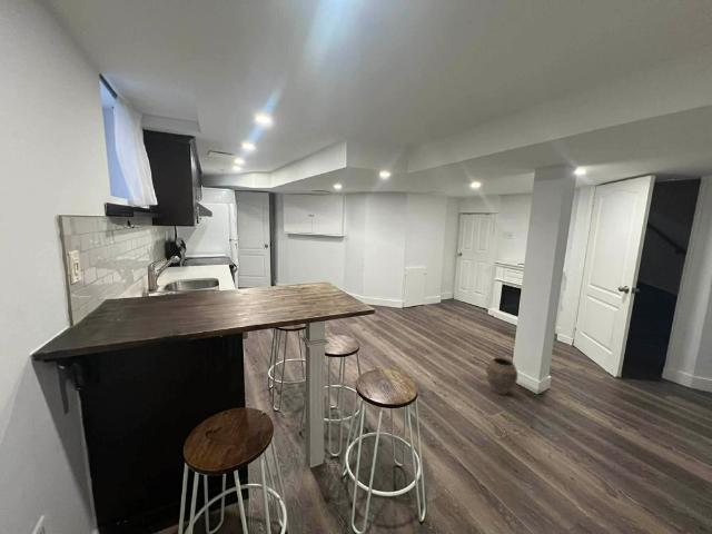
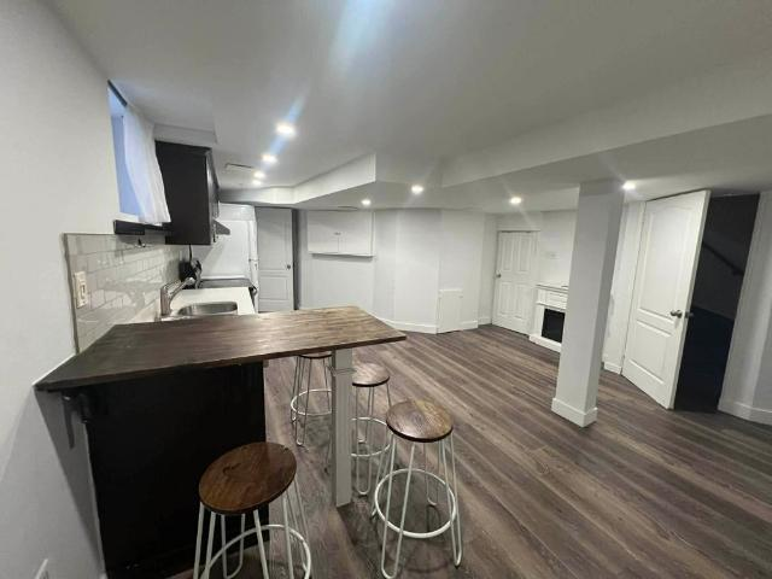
- vase [486,356,518,395]
